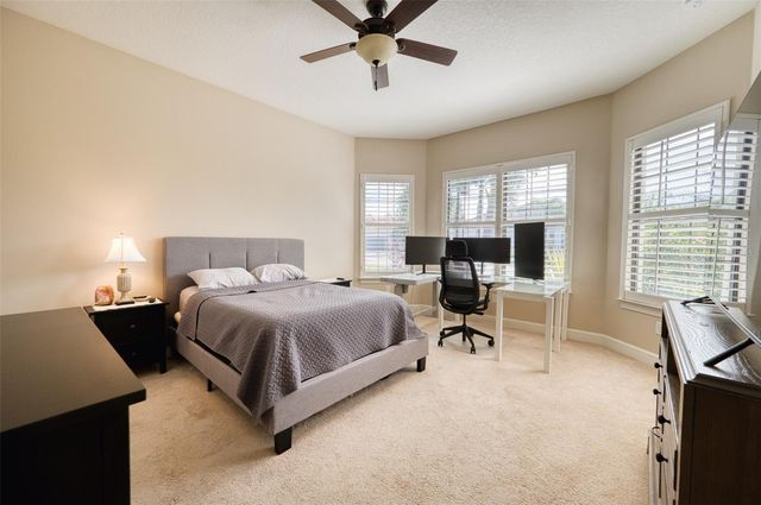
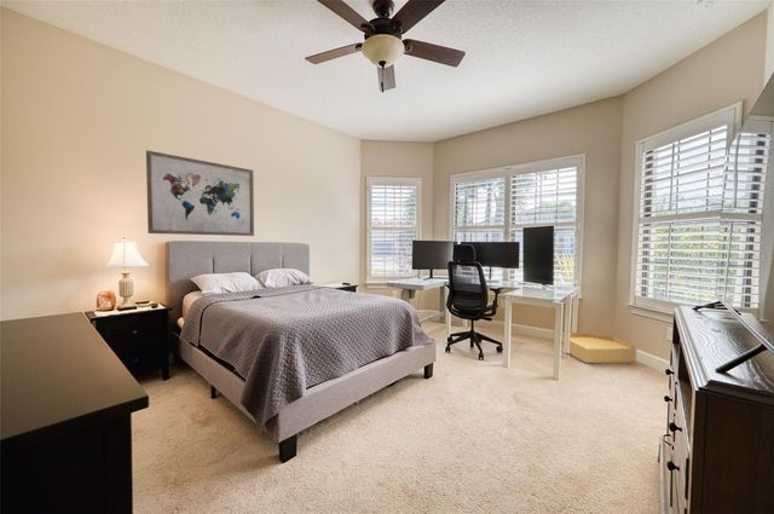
+ wall art [145,149,255,237]
+ basket [561,331,637,364]
